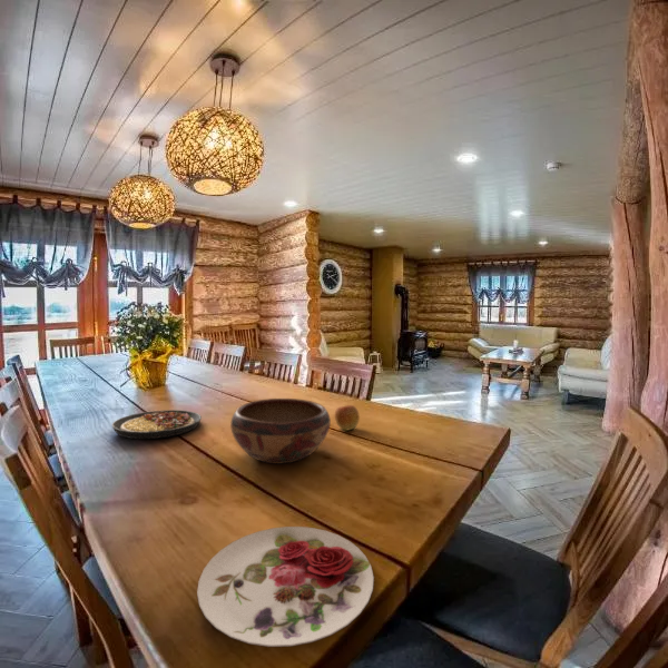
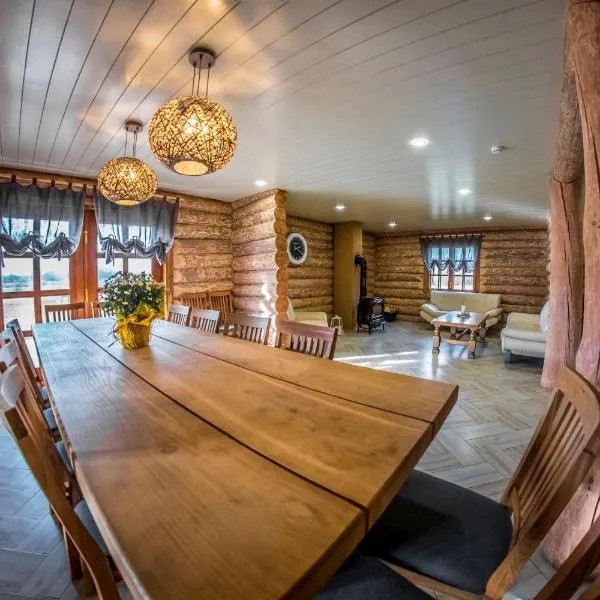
- decorative bowl [229,397,332,464]
- plate [111,409,203,440]
- apple [334,404,361,432]
- plate [196,525,375,648]
